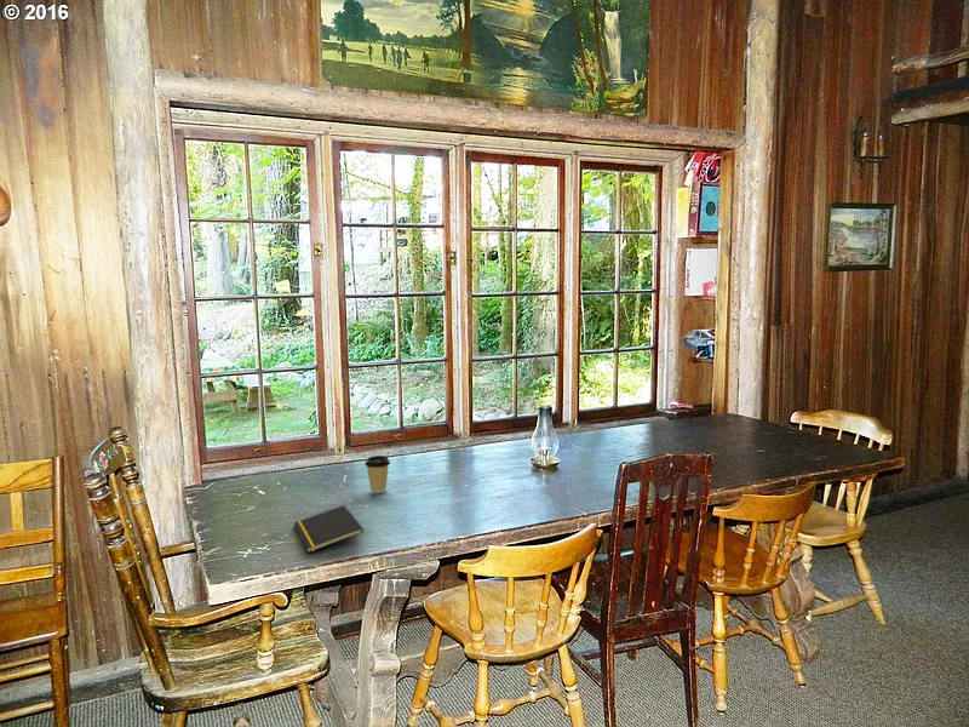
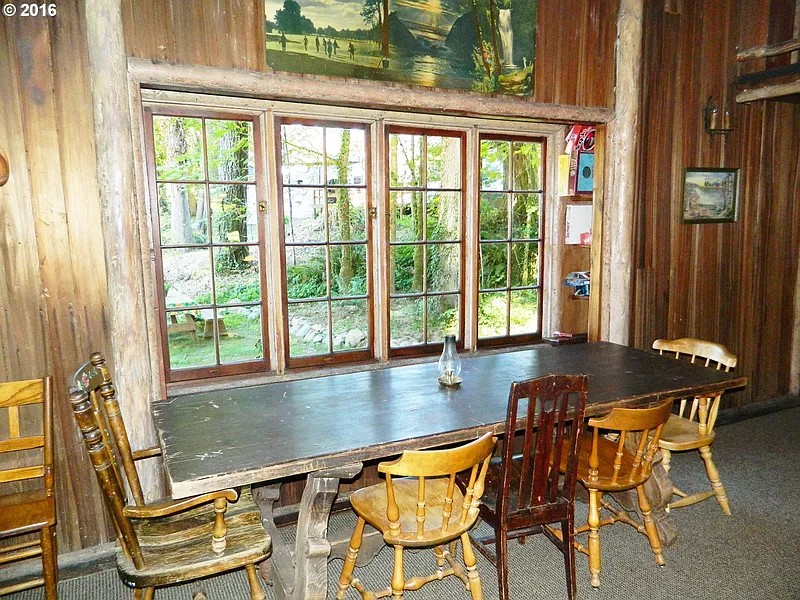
- notepad [293,504,365,554]
- coffee cup [363,454,391,494]
